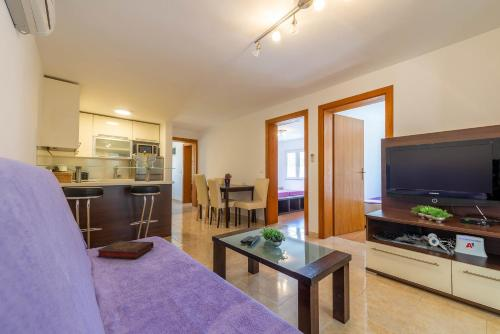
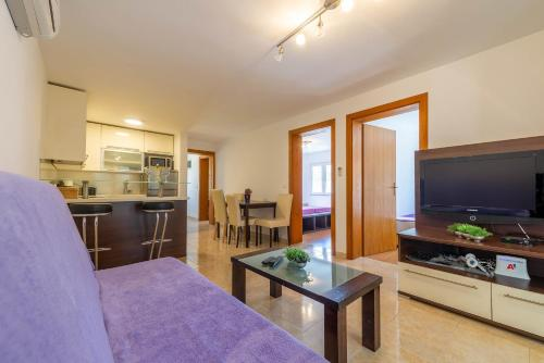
- book [96,240,154,260]
